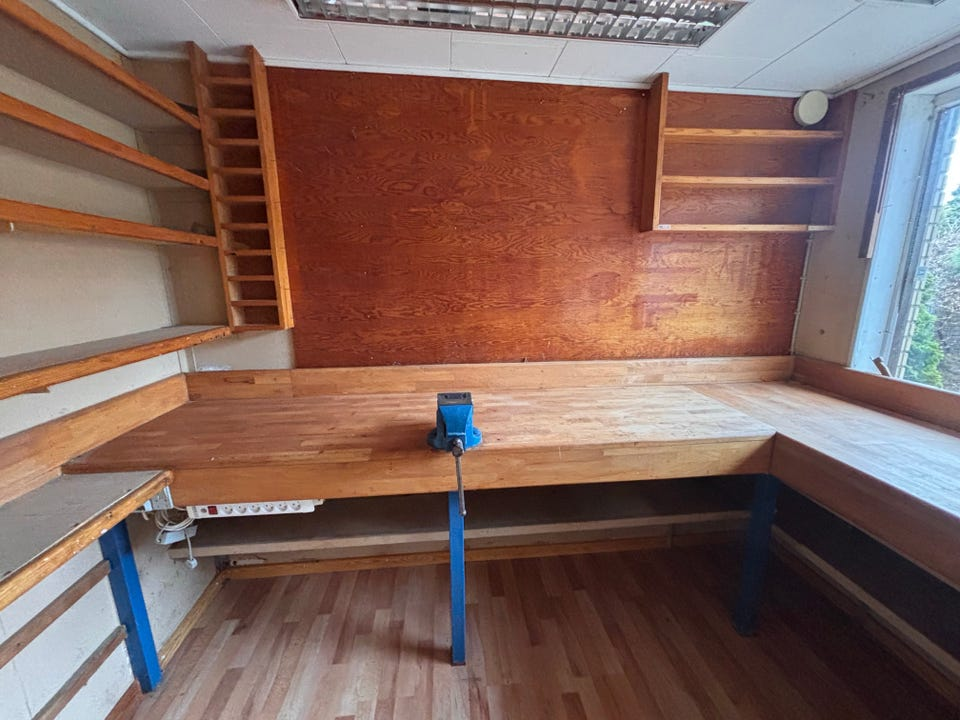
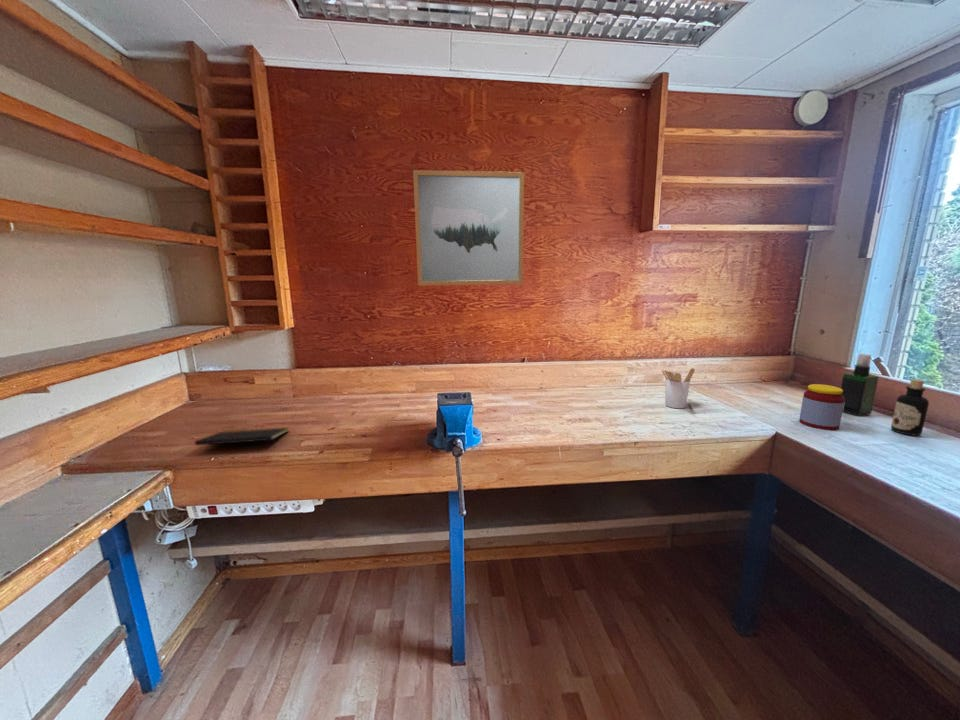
+ spray bottle [840,353,880,417]
+ jar [798,383,845,431]
+ bottle [890,378,930,436]
+ wall art [412,169,525,287]
+ utensil holder [661,367,696,409]
+ notepad [194,426,290,450]
